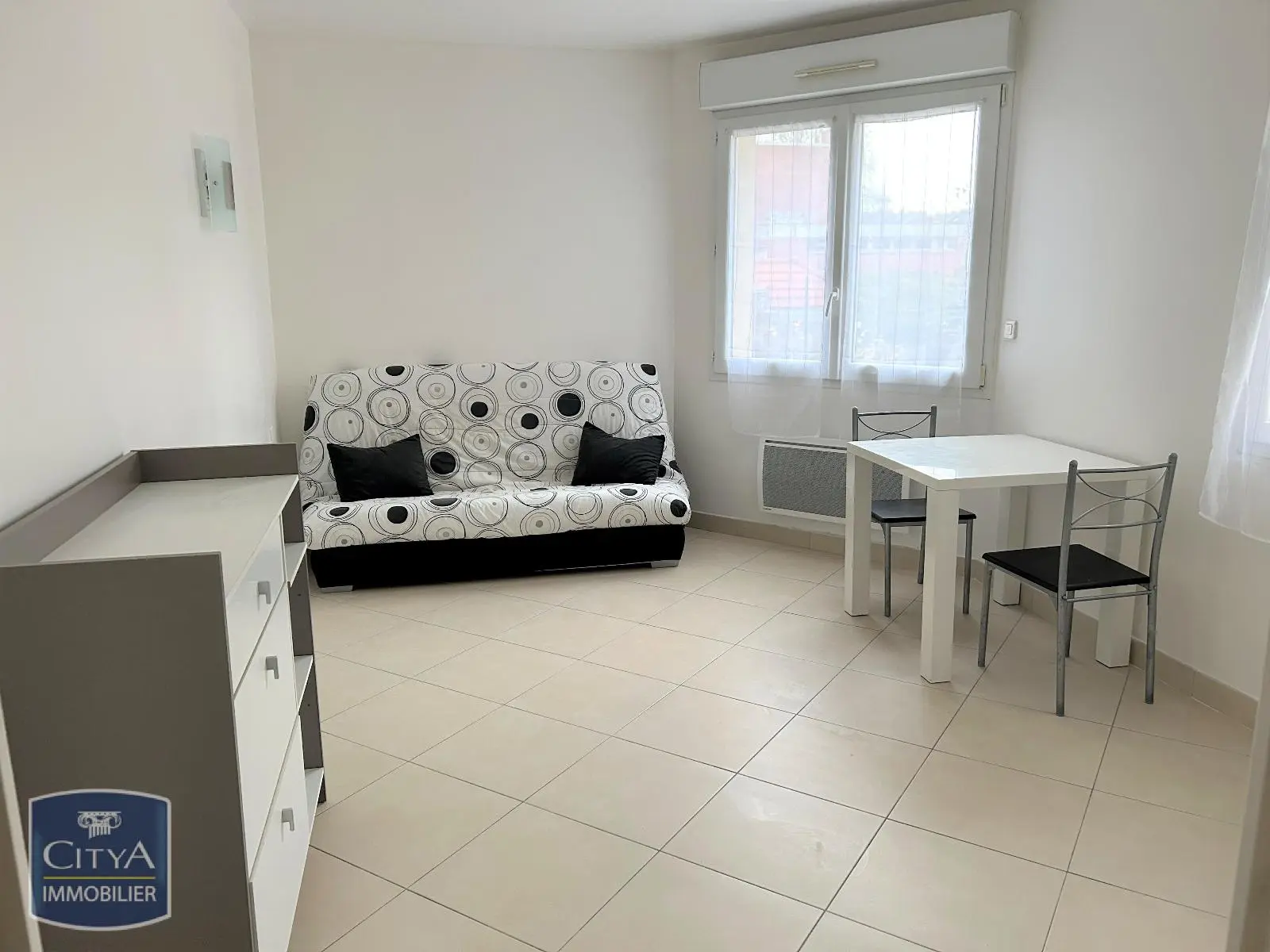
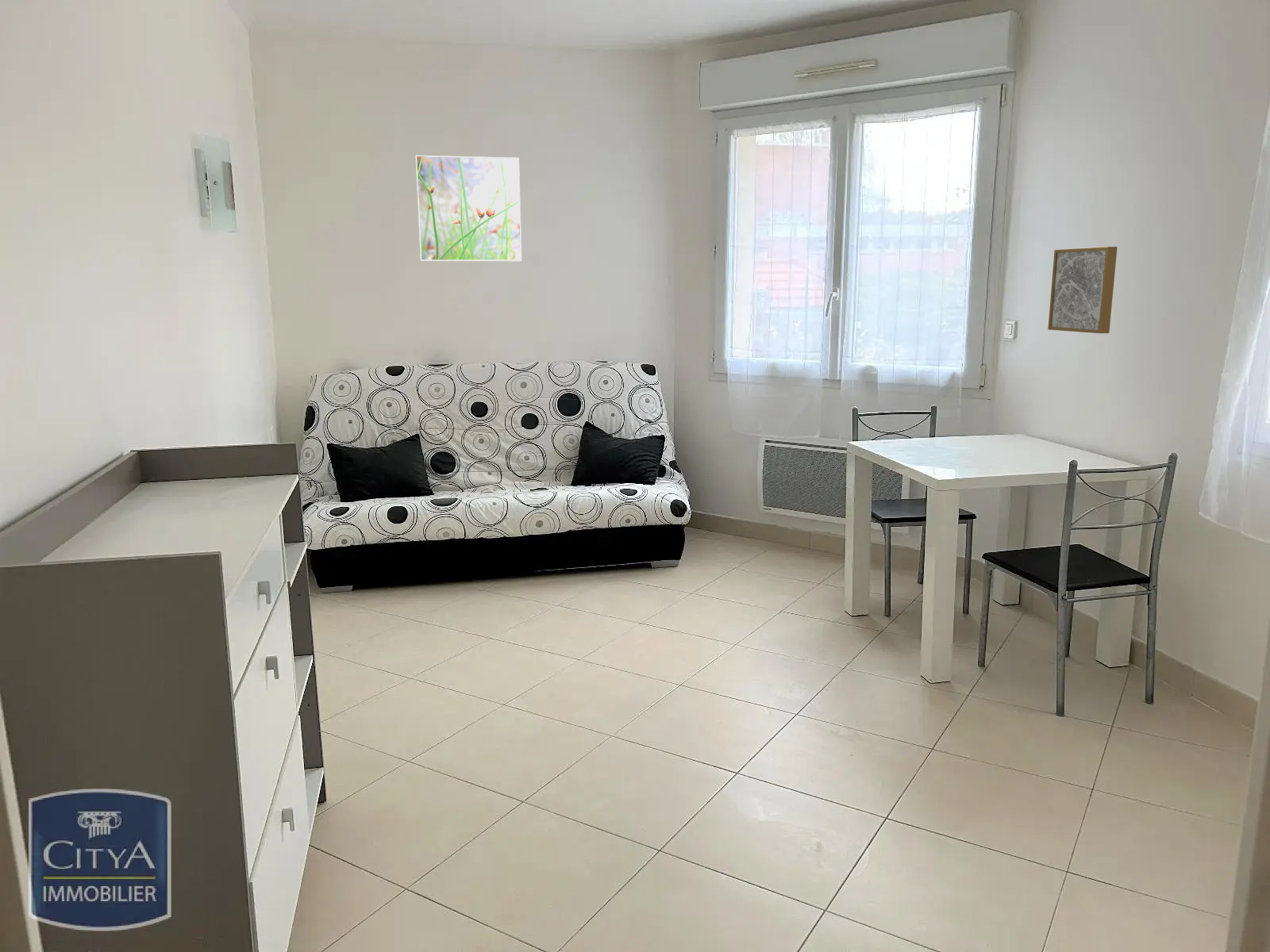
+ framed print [415,155,522,262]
+ wall art [1047,246,1118,334]
